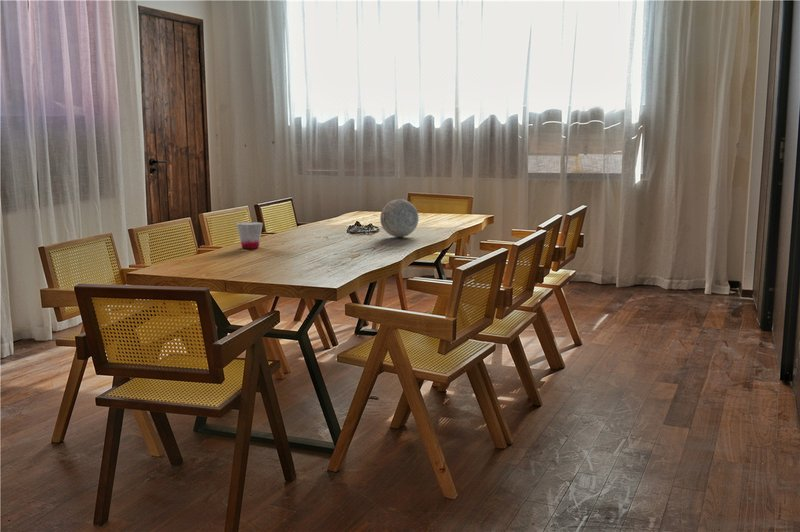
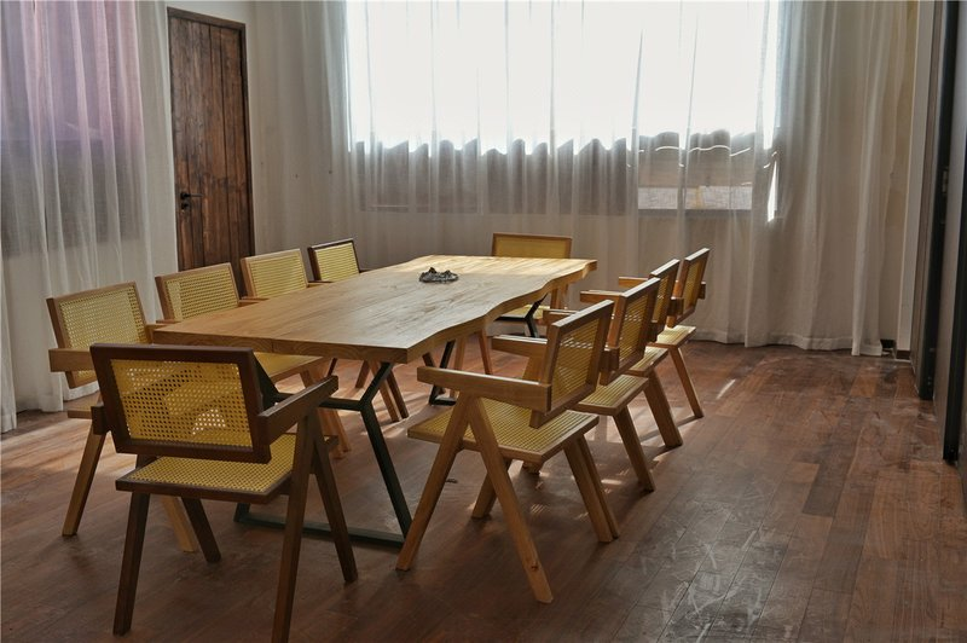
- cup [236,221,264,250]
- decorative orb [379,198,420,238]
